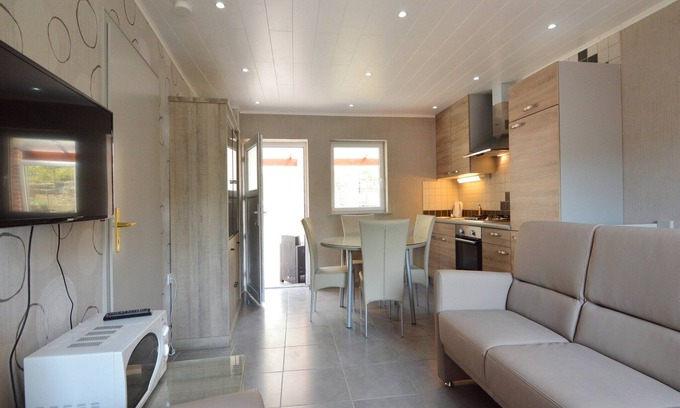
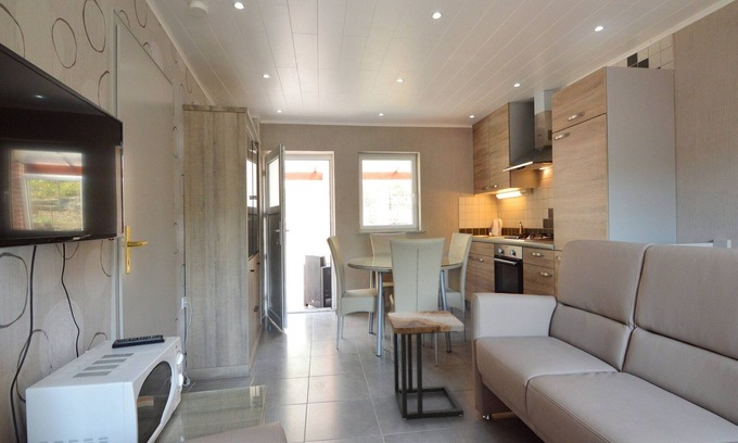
+ side table [386,309,466,420]
